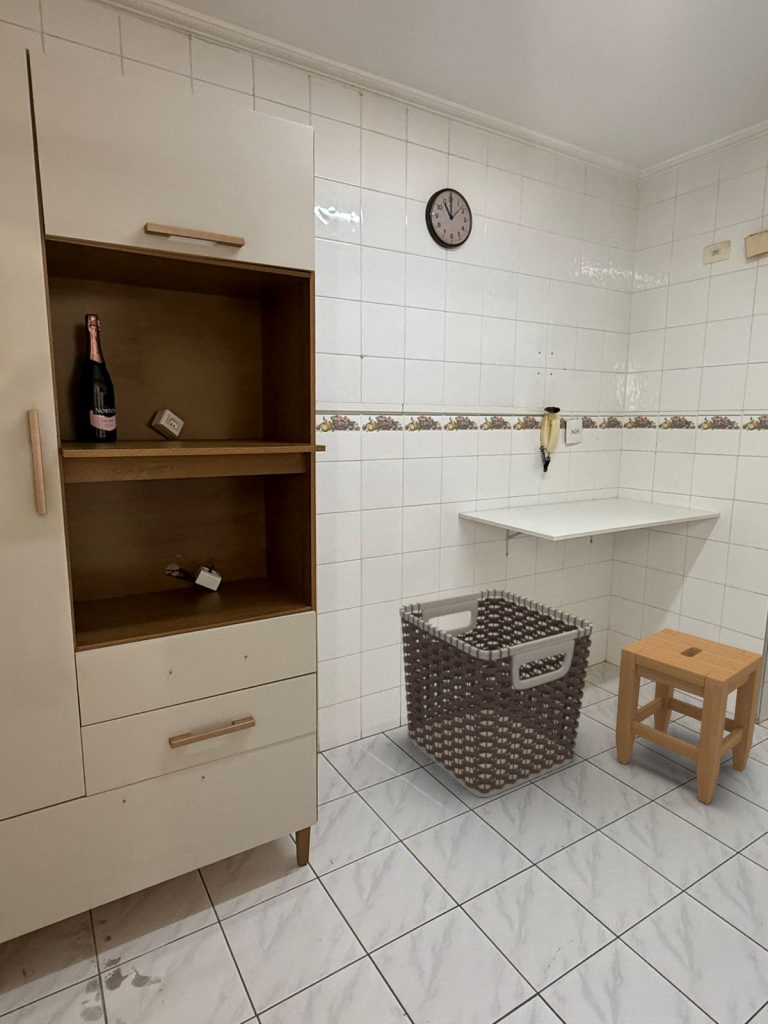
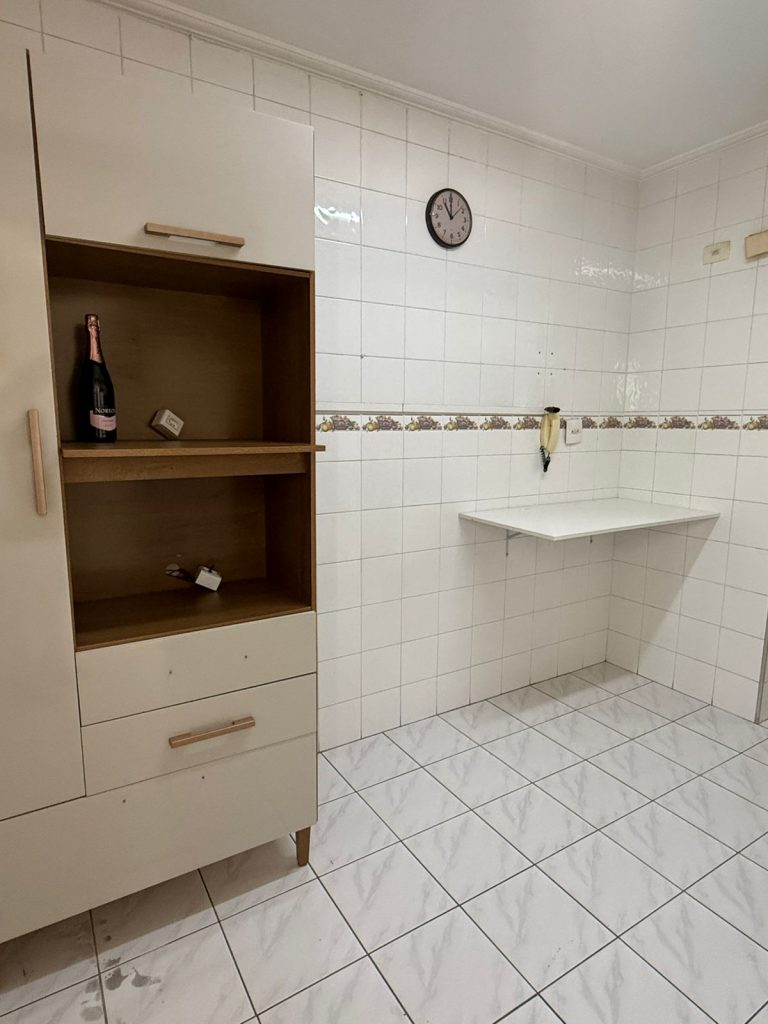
- clothes hamper [398,588,594,798]
- stool [615,627,764,805]
